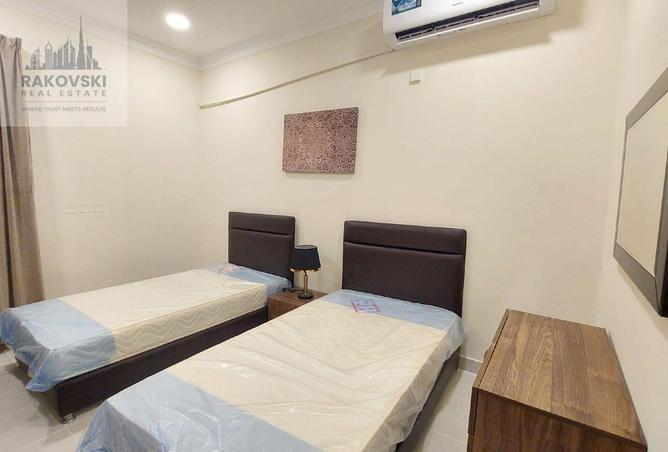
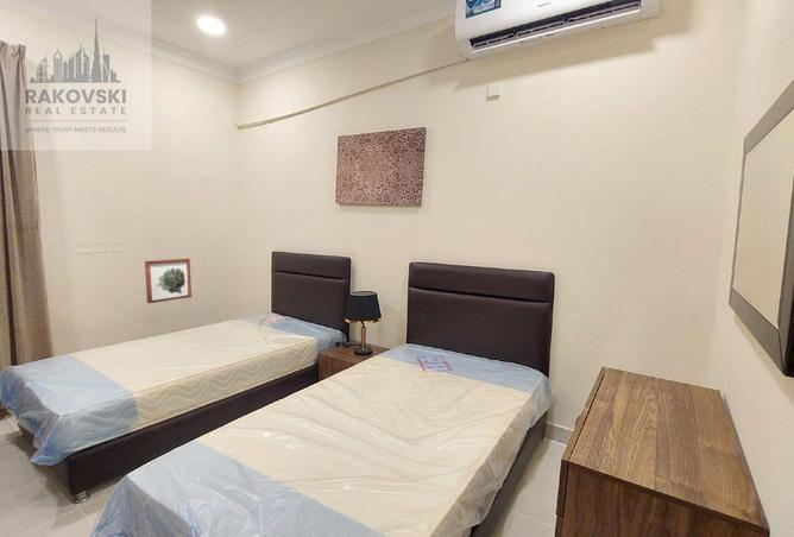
+ wall art [144,258,193,304]
